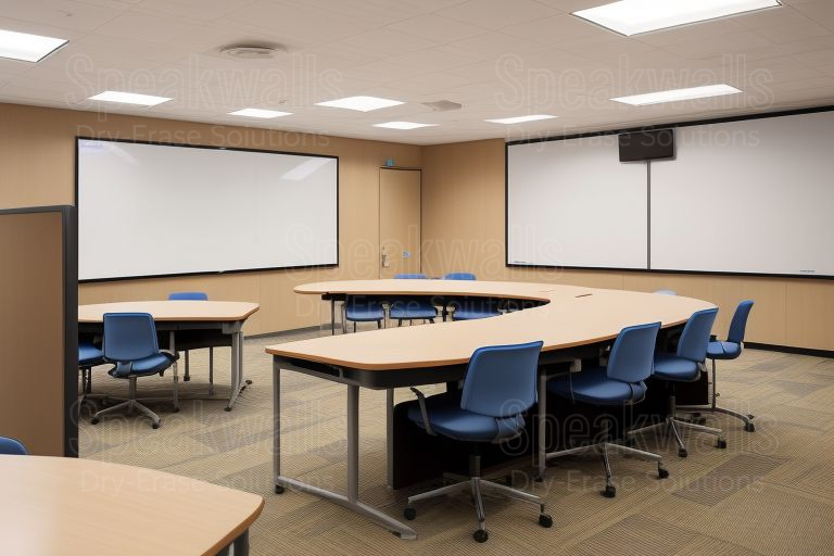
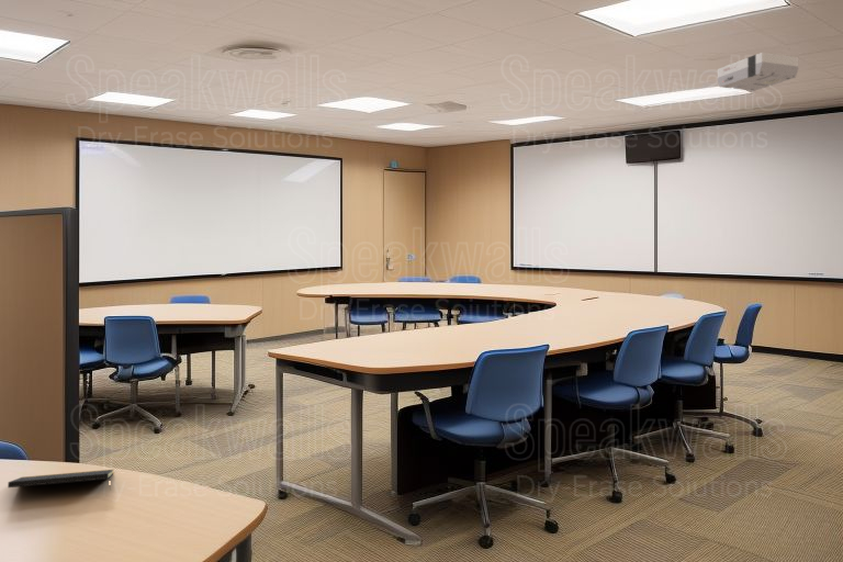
+ projector [717,52,799,92]
+ notepad [7,469,114,491]
